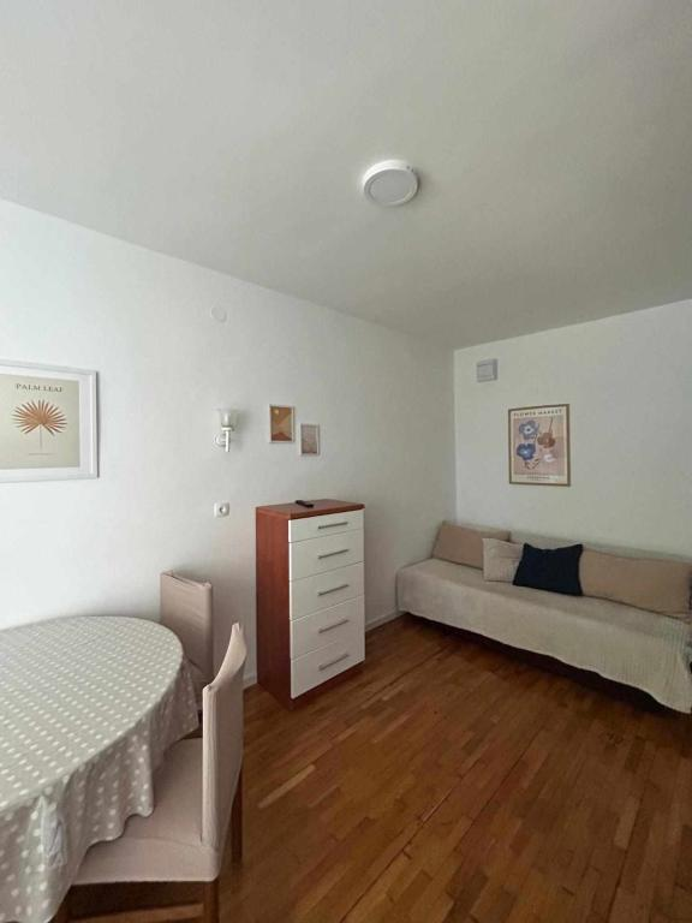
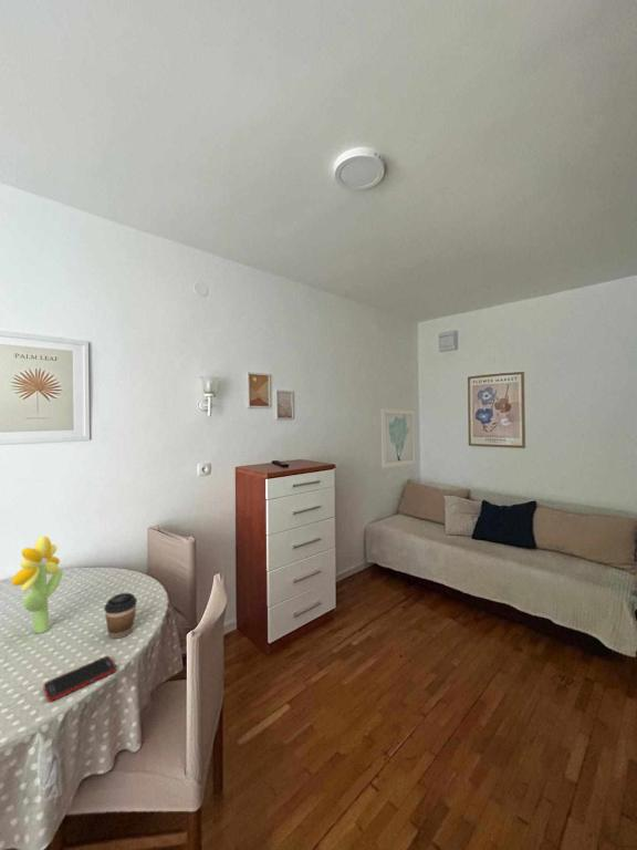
+ coffee cup [103,592,138,640]
+ cell phone [43,655,117,703]
+ flower [10,536,64,634]
+ wall art [380,407,417,469]
